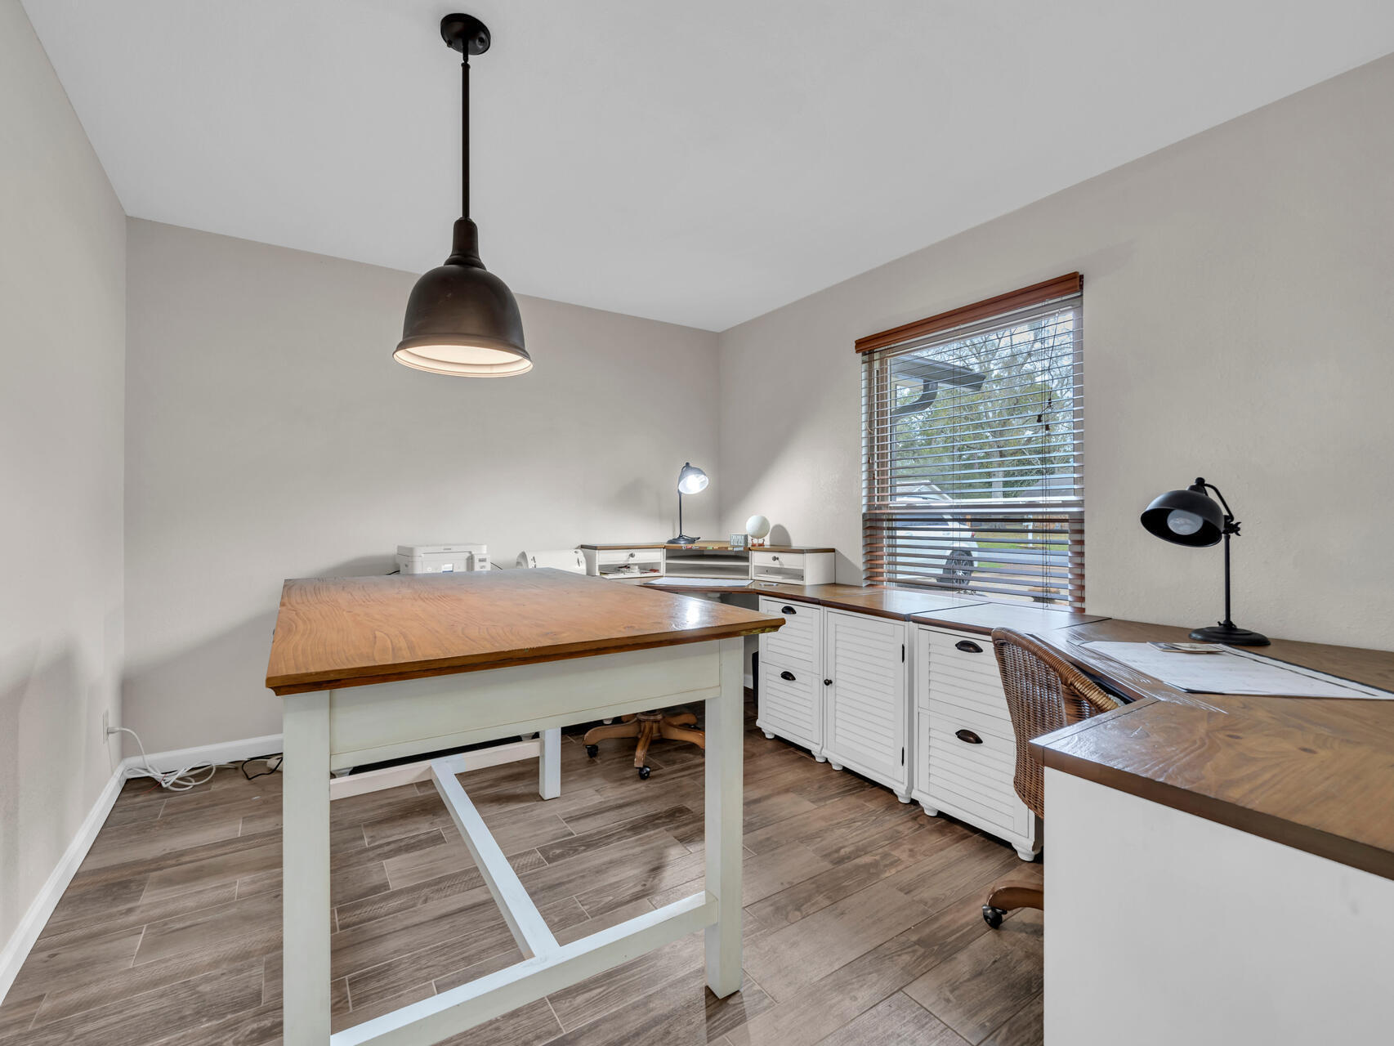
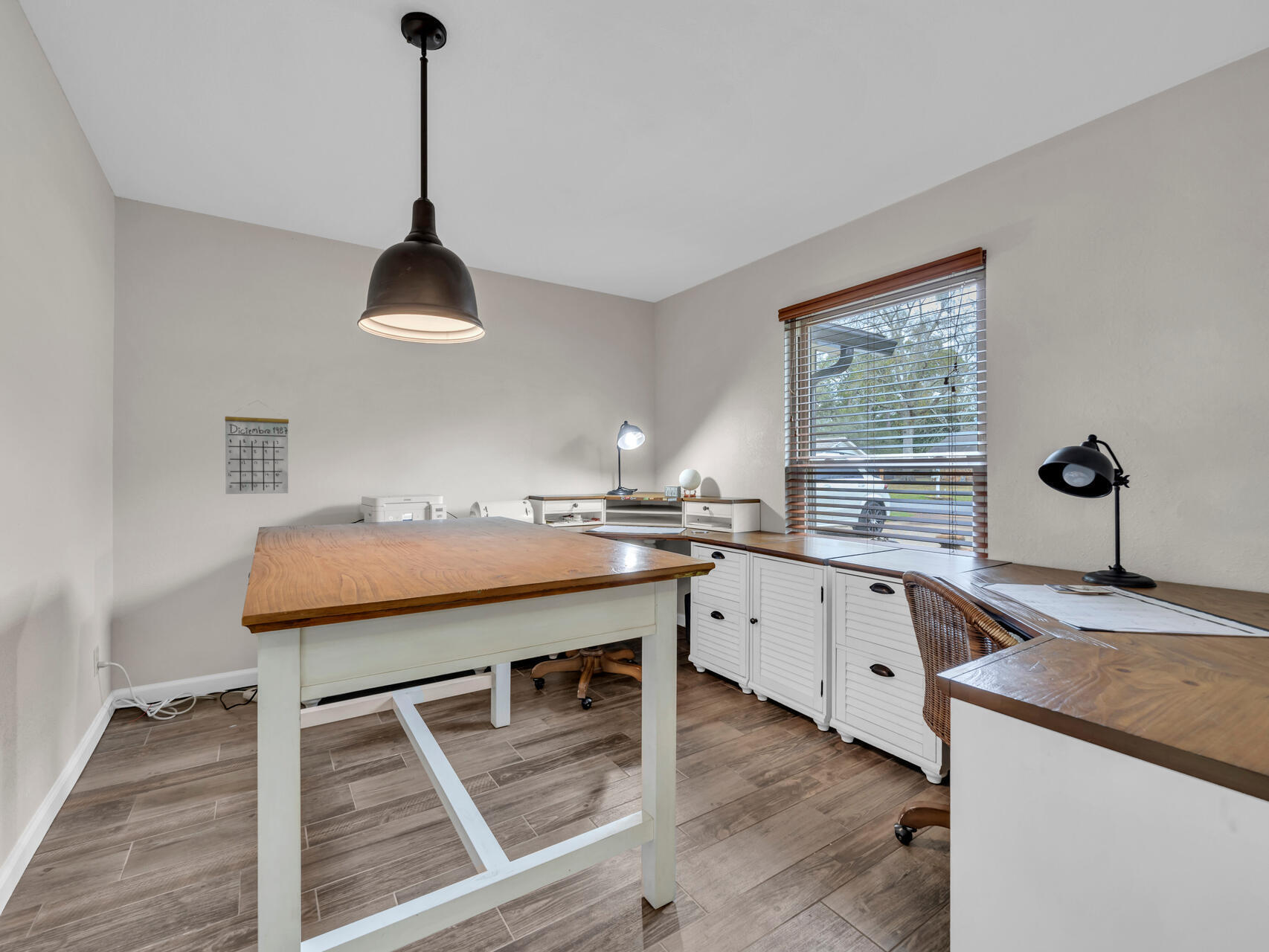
+ calendar [224,399,289,495]
